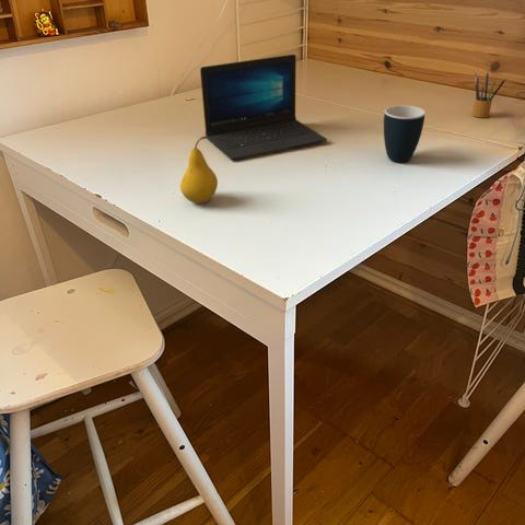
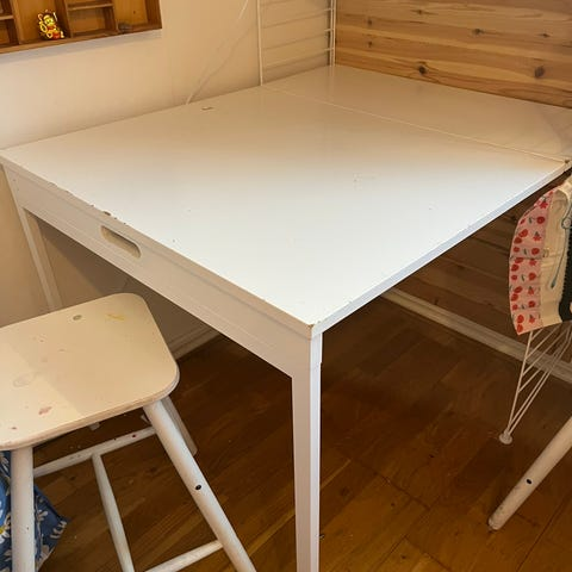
- mug [383,104,427,163]
- pencil box [471,71,508,118]
- laptop [199,54,328,161]
- fruit [179,136,219,205]
